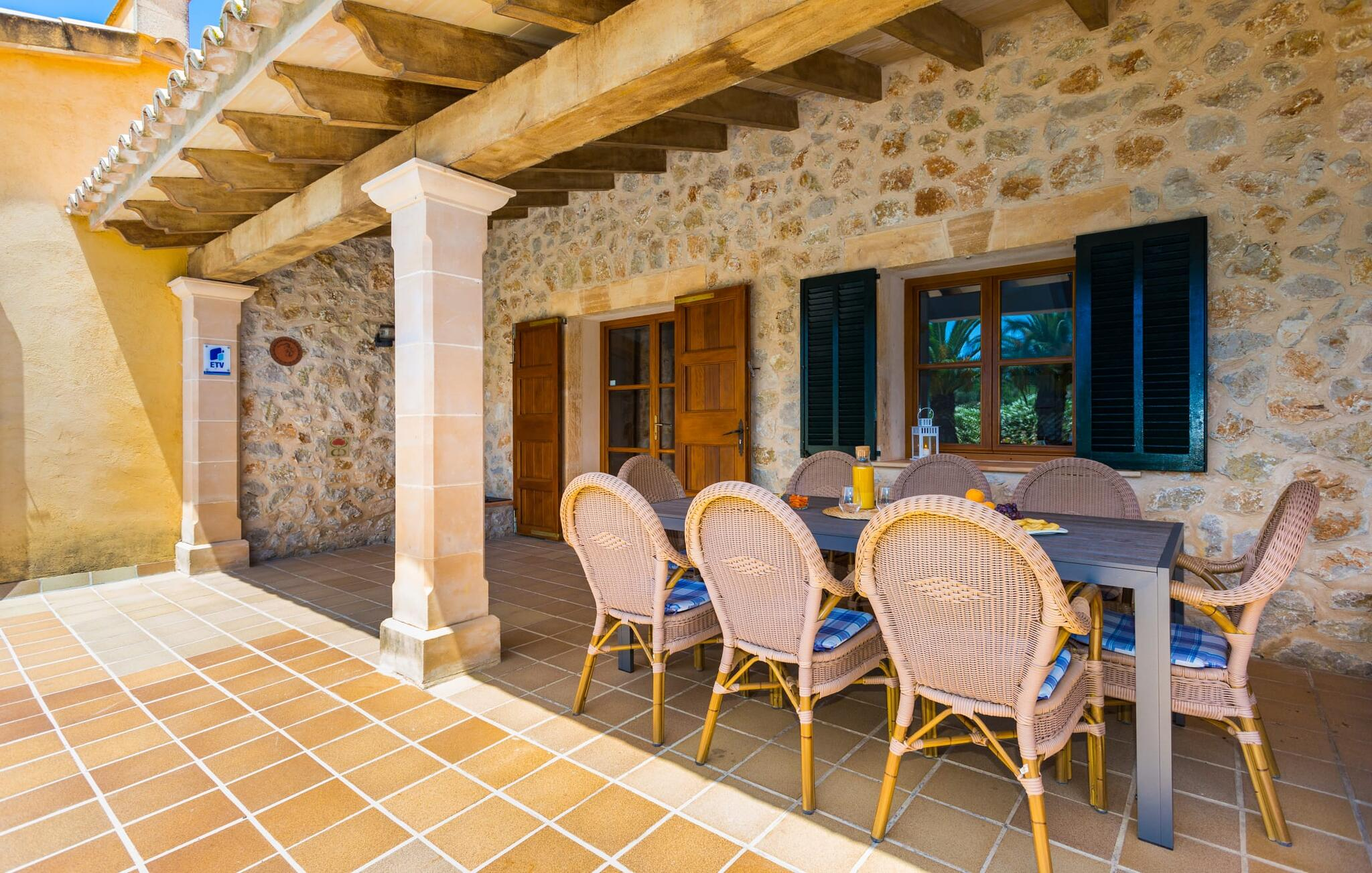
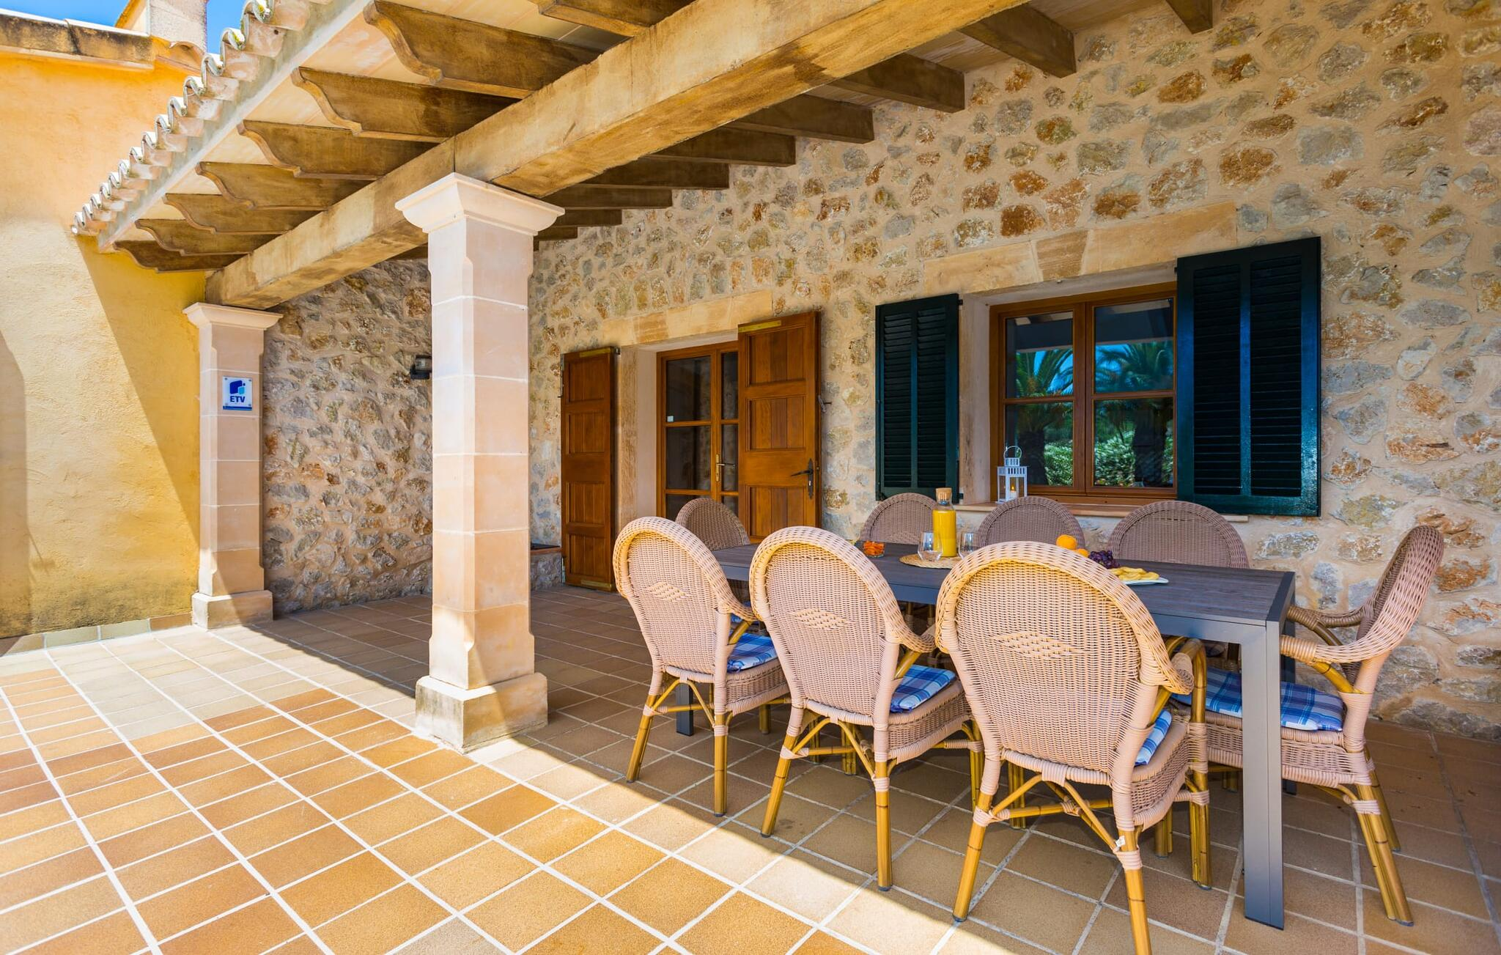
- decorative tile [326,434,352,458]
- decorative plate [269,336,303,367]
